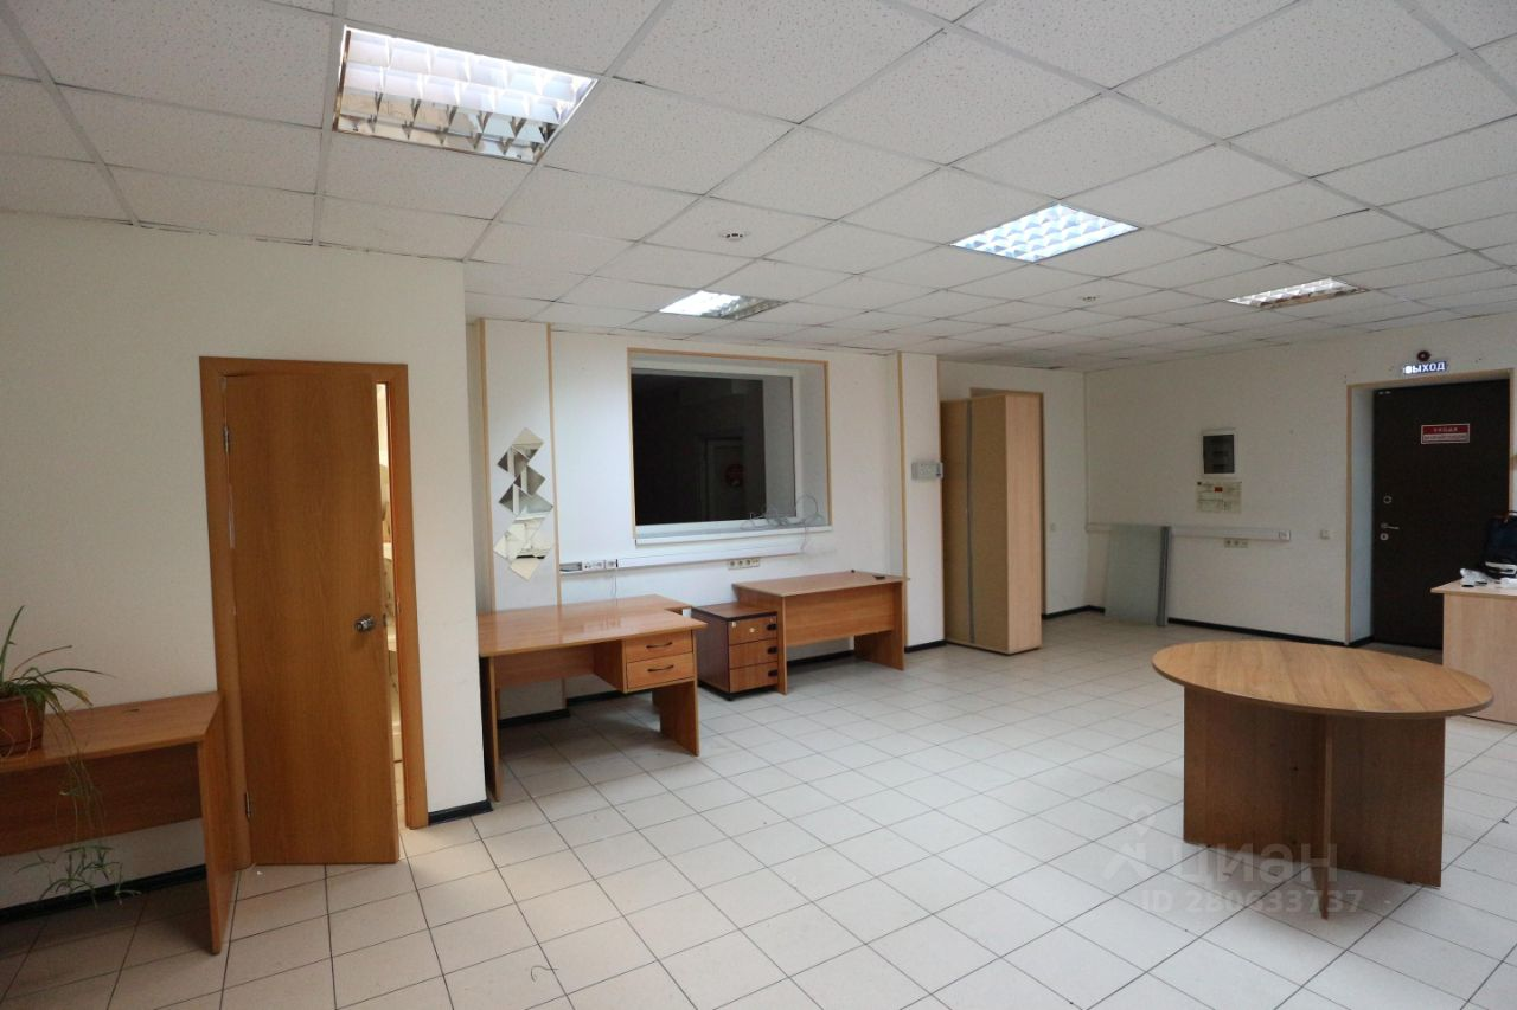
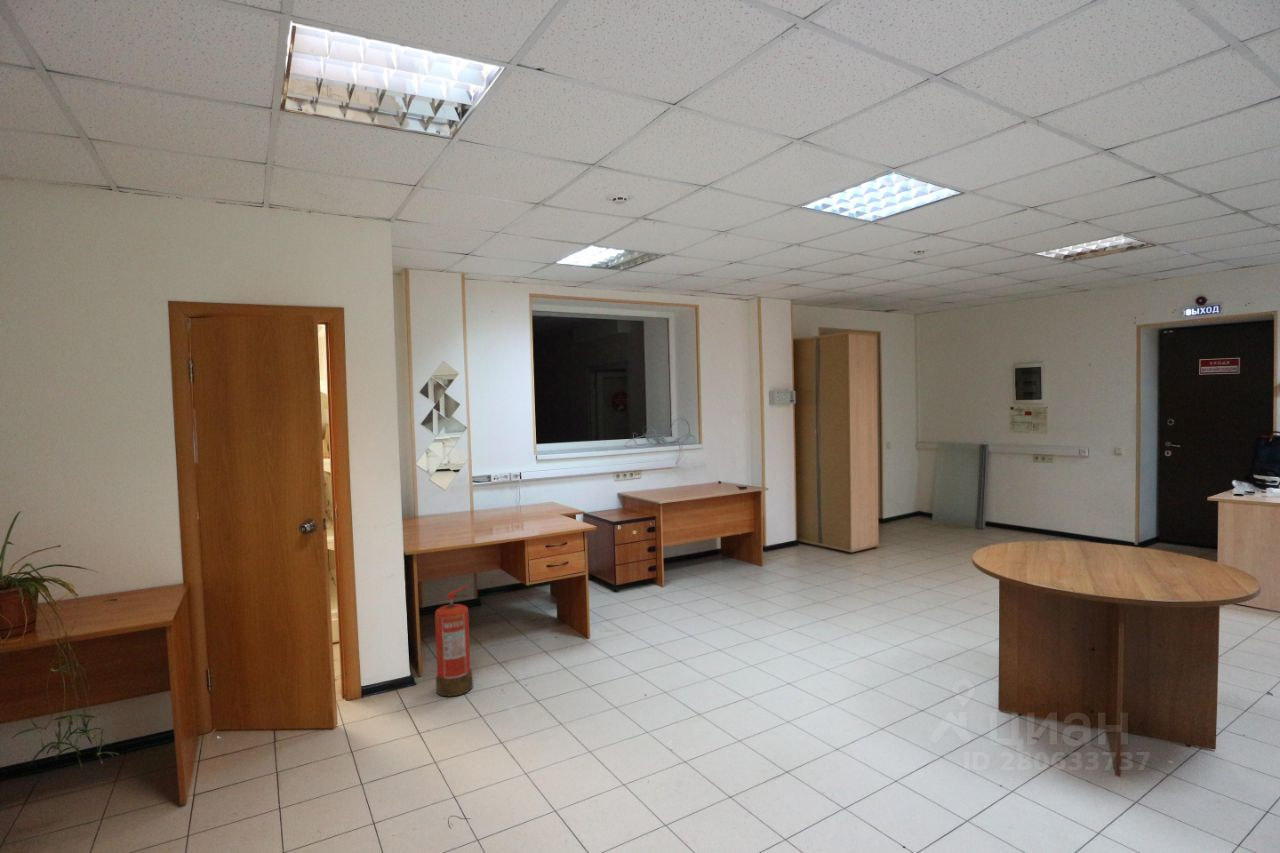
+ fire extinguisher [434,585,474,698]
